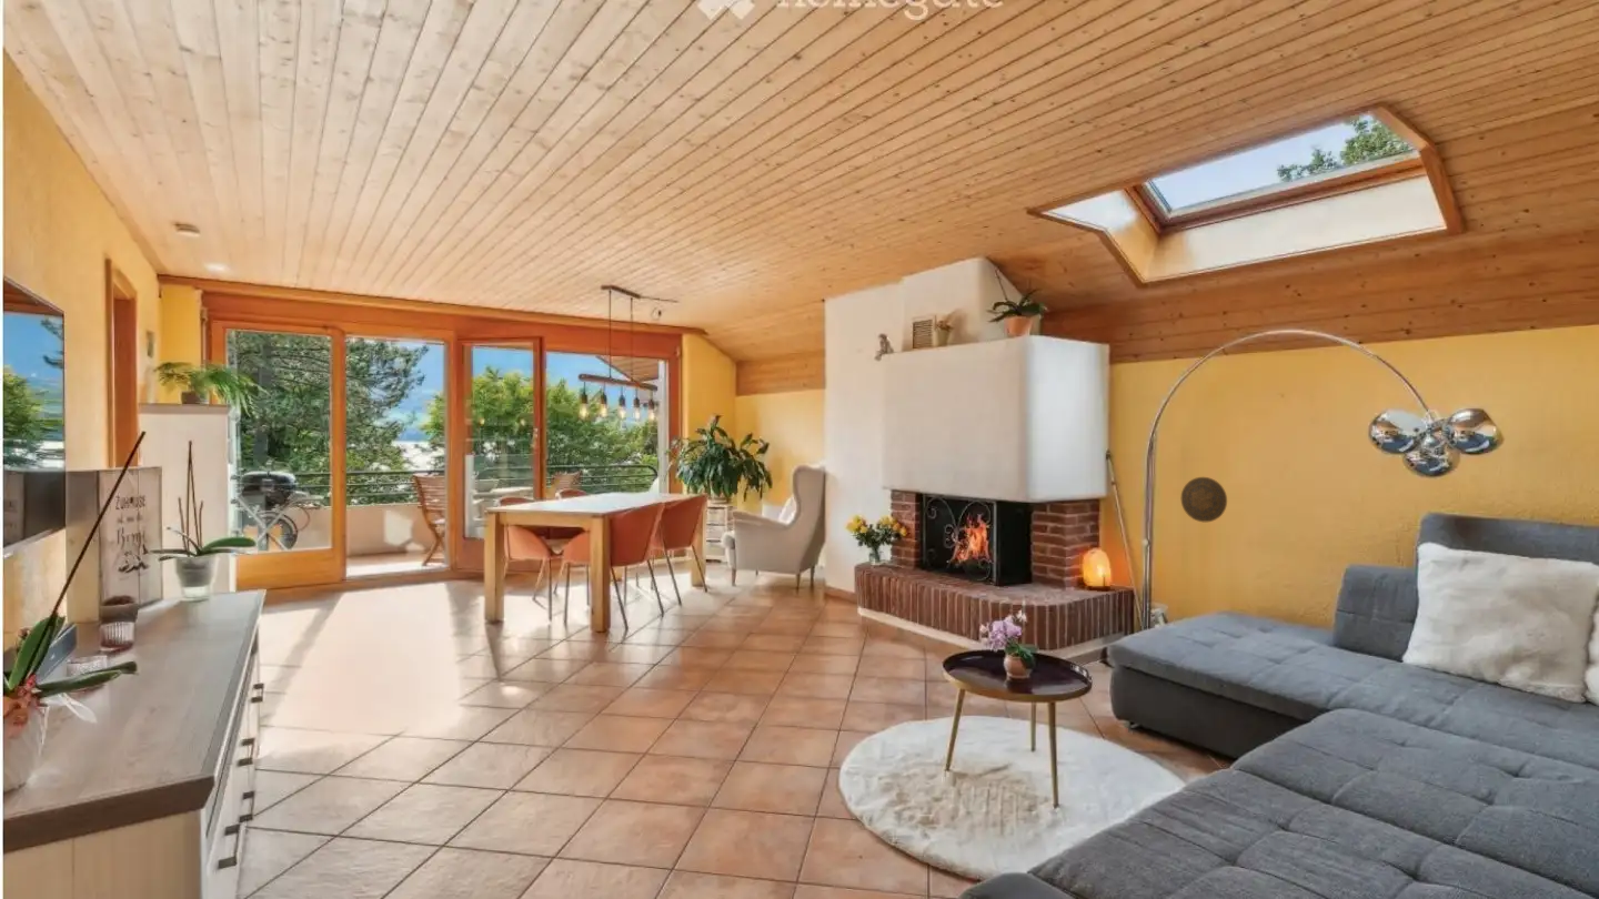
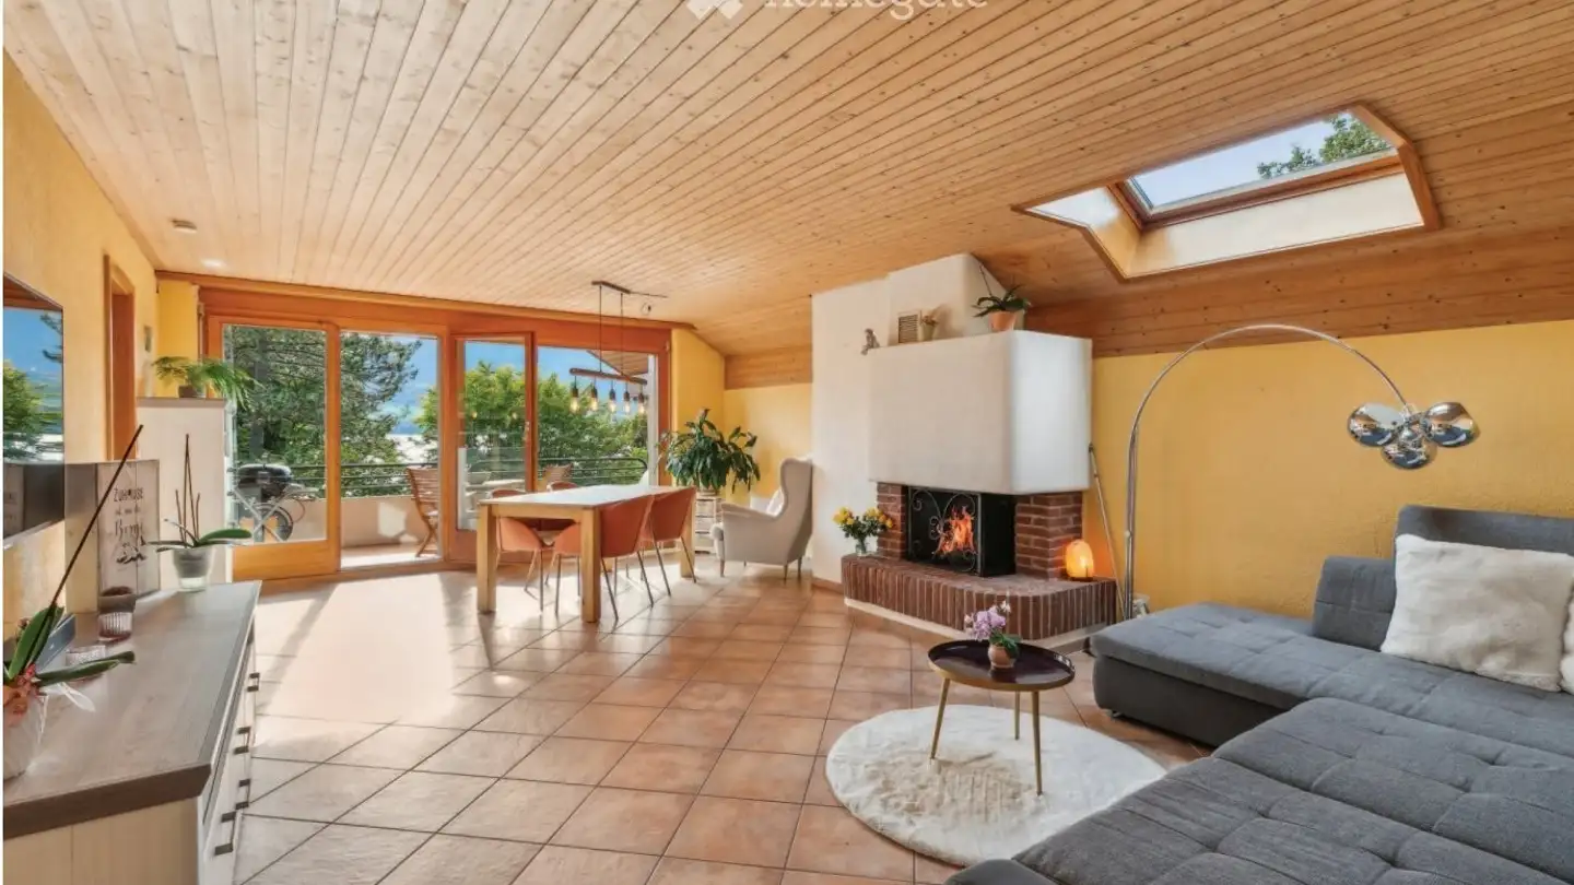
- decorative plate [1180,476,1228,523]
